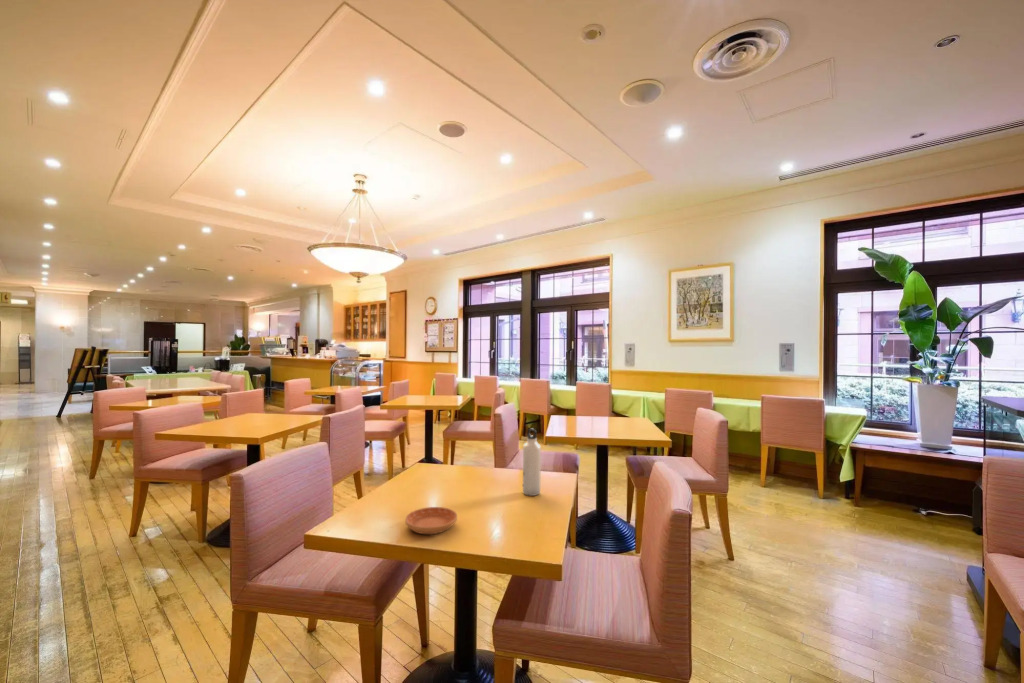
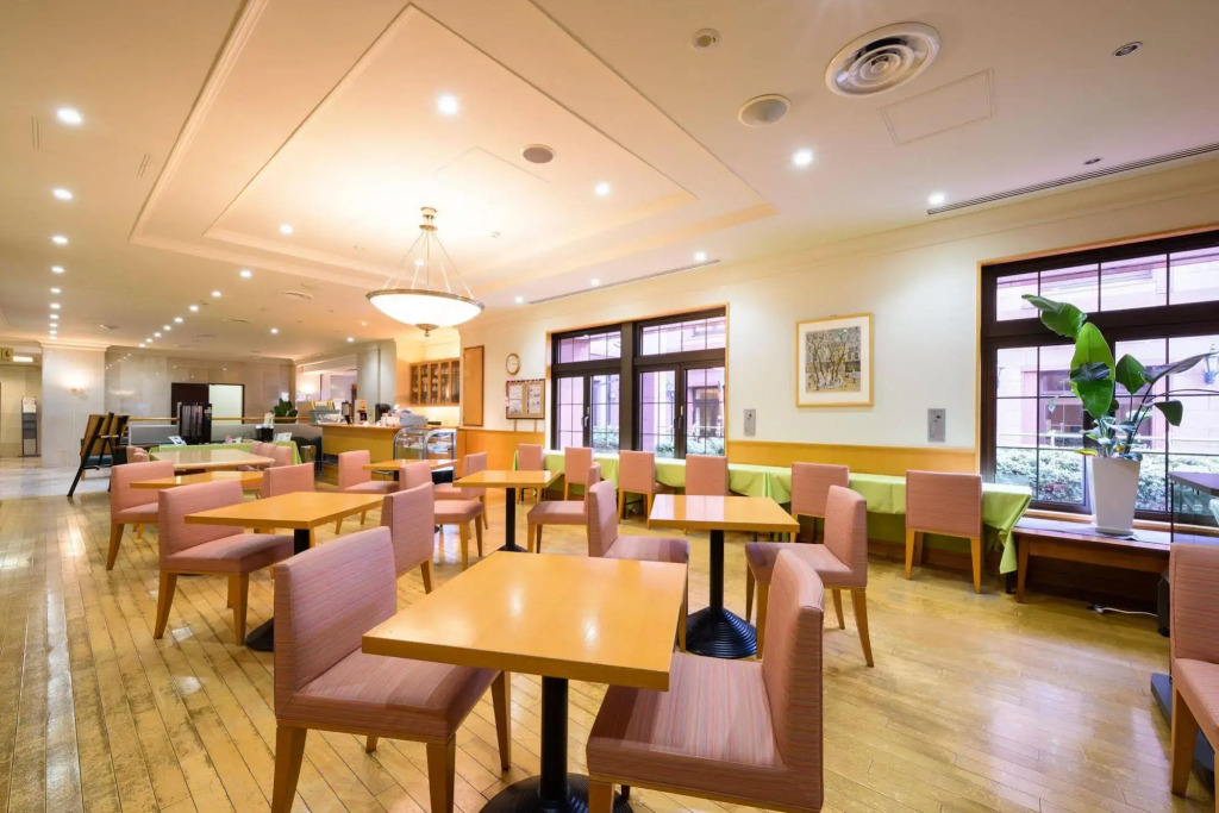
- water bottle [522,428,542,497]
- saucer [404,506,458,535]
